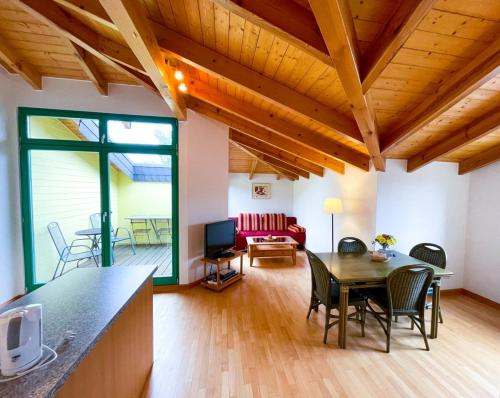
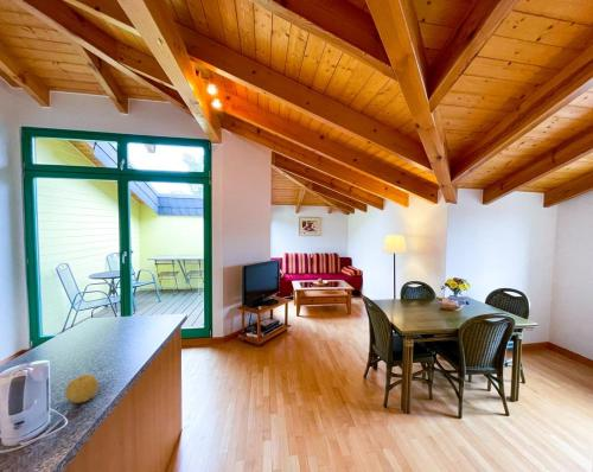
+ fruit [64,374,100,404]
